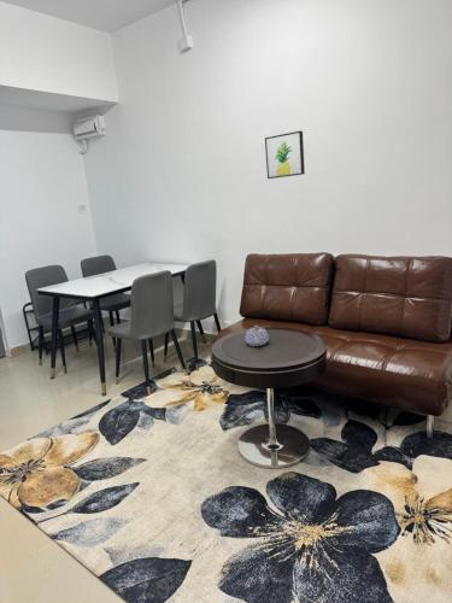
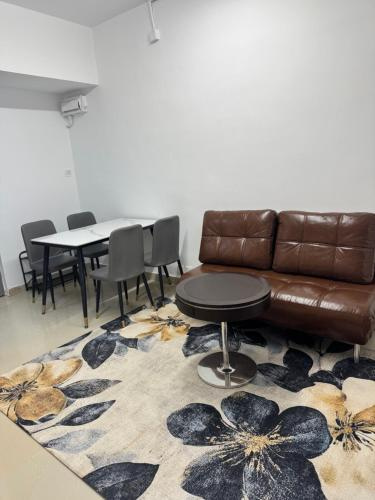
- teapot [243,324,270,347]
- wall art [264,129,306,180]
